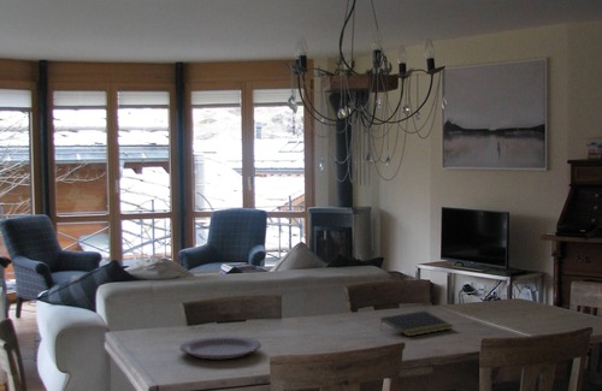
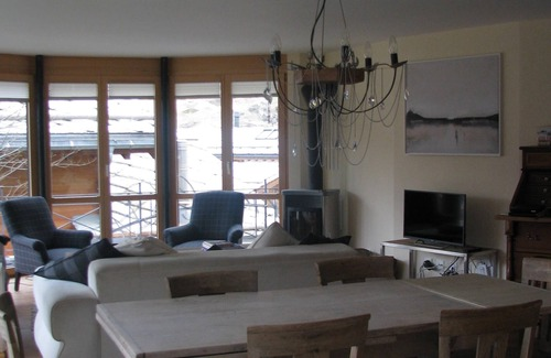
- plate [179,336,262,360]
- notepad [379,310,455,338]
